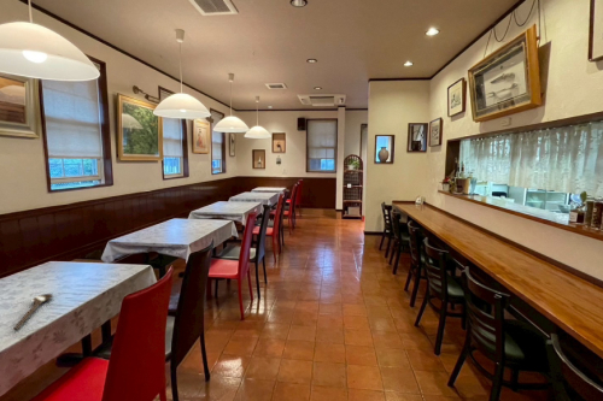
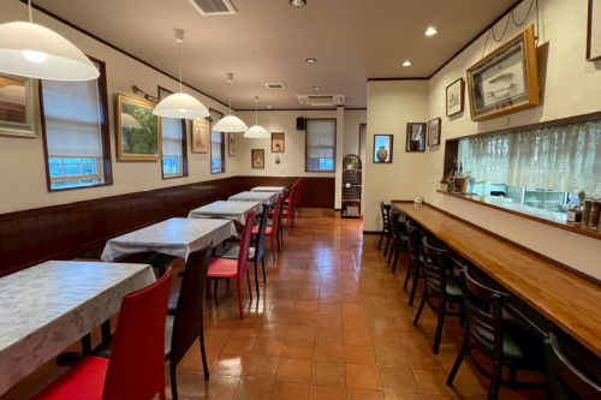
- wooden spoon [12,293,54,331]
